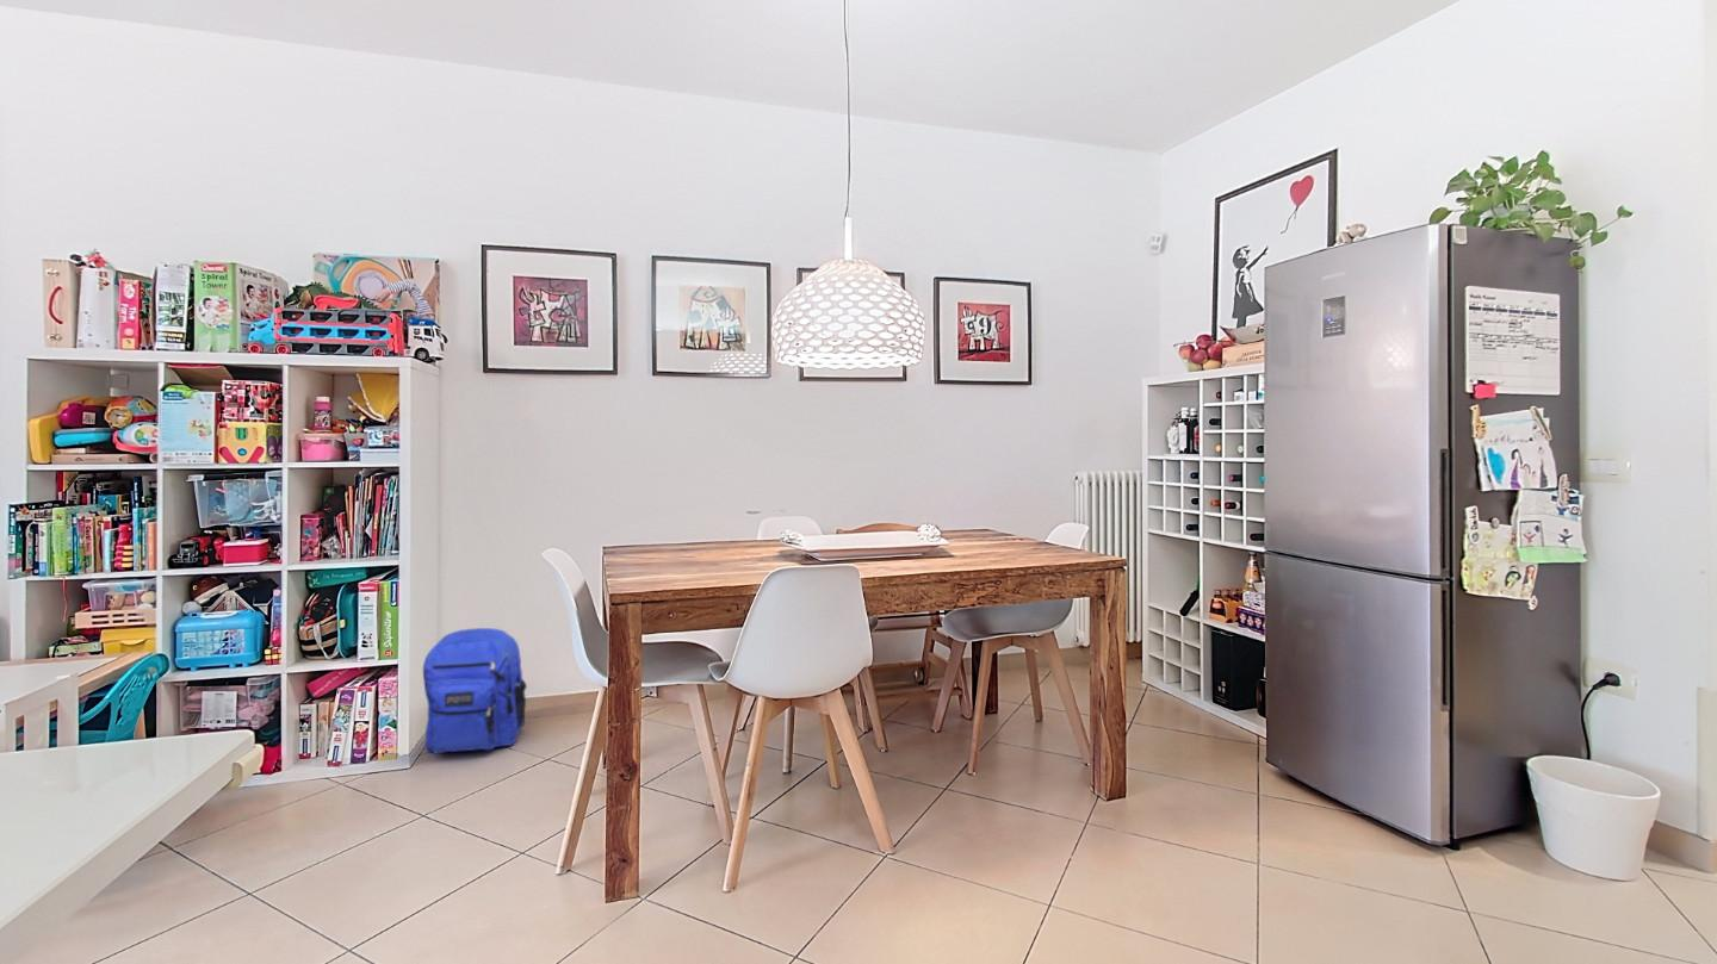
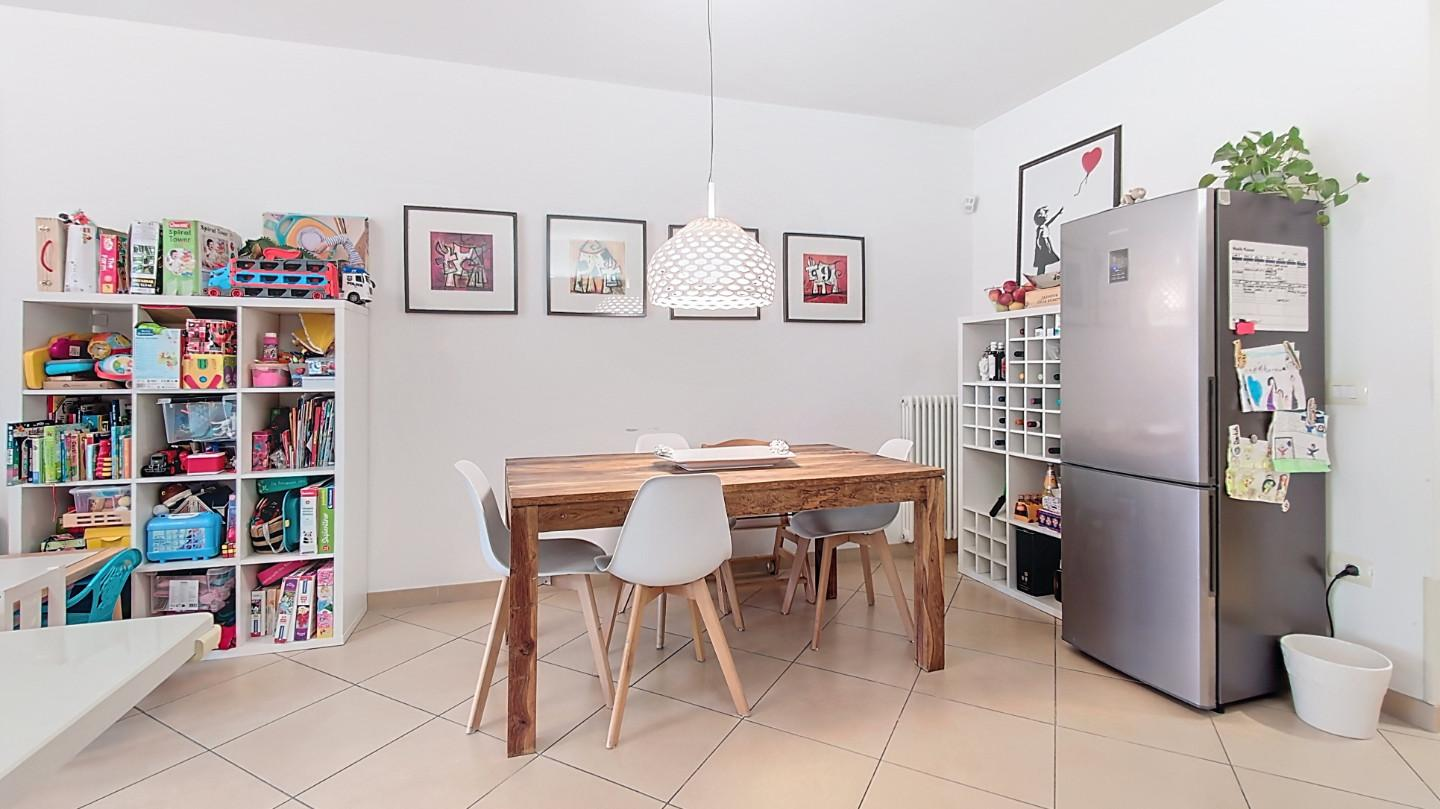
- backpack [422,627,528,755]
